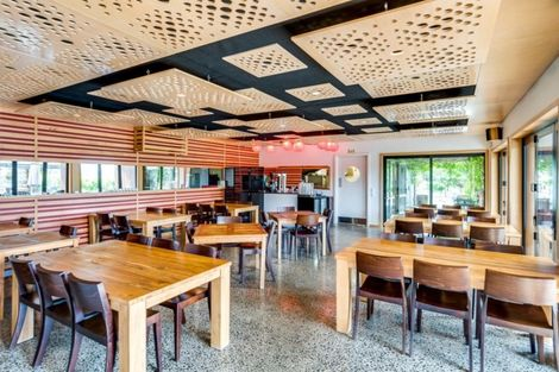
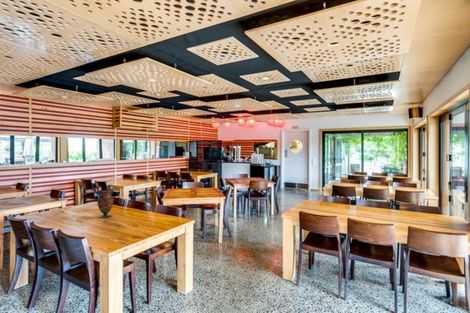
+ vase [96,184,114,219]
